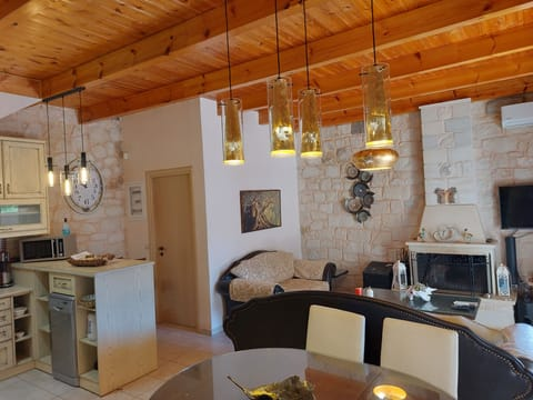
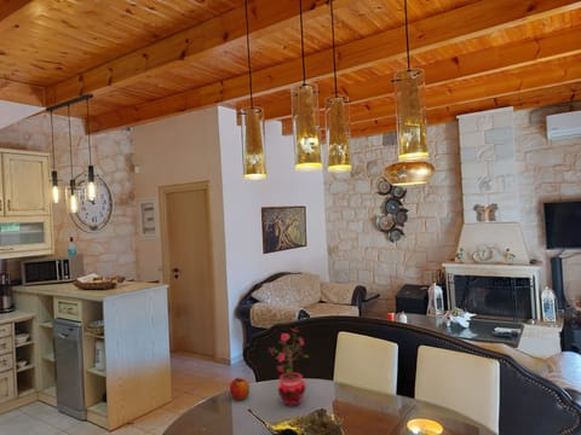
+ potted plant [268,325,310,407]
+ apple [229,377,251,401]
